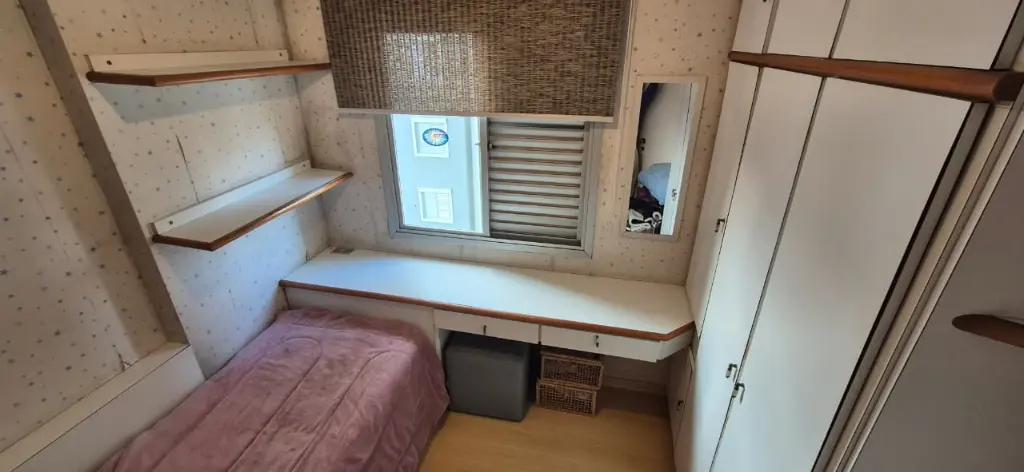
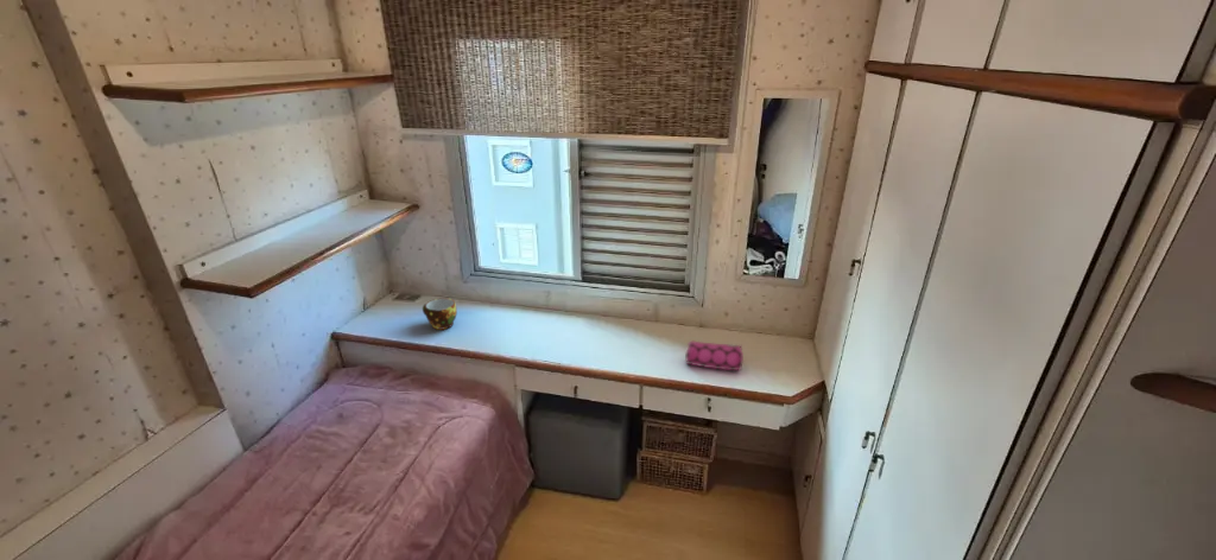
+ cup [422,297,458,331]
+ pencil case [684,339,745,371]
